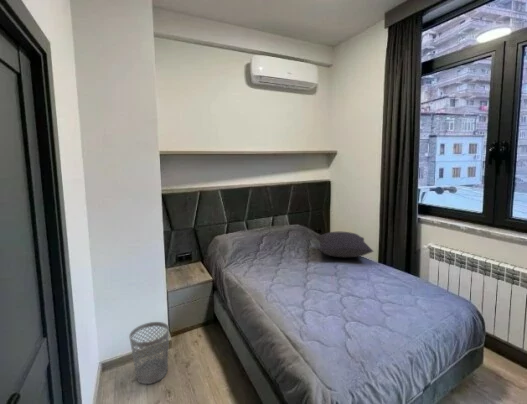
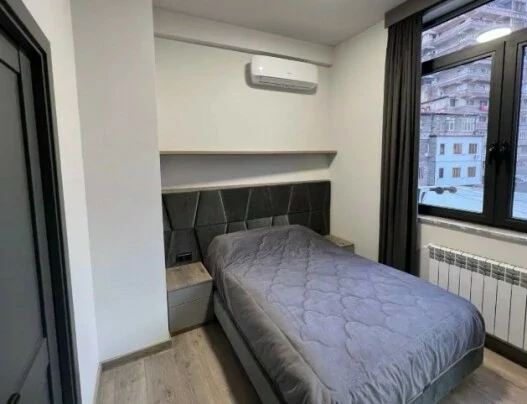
- pillow [316,231,374,258]
- wastebasket [129,321,170,385]
